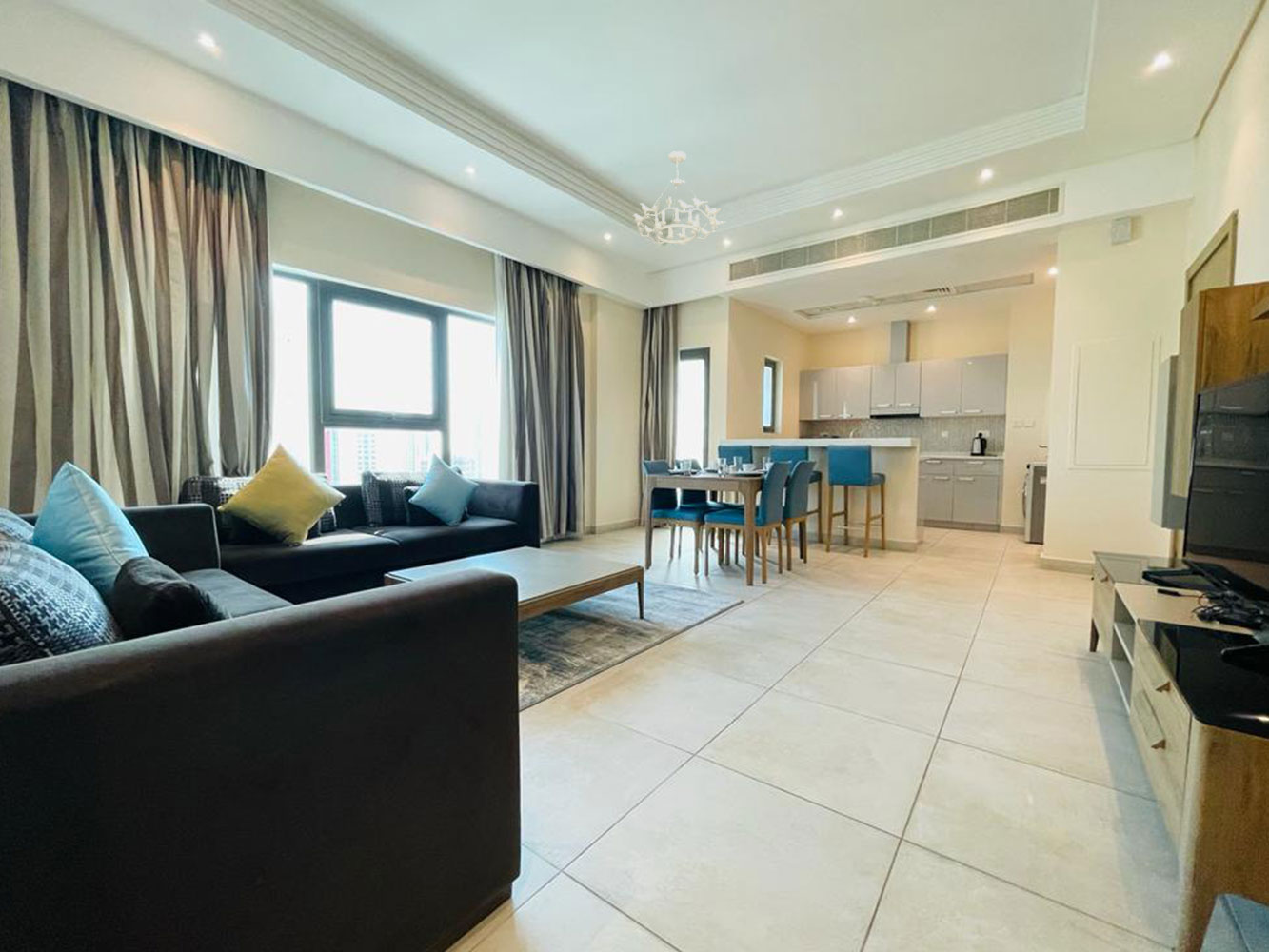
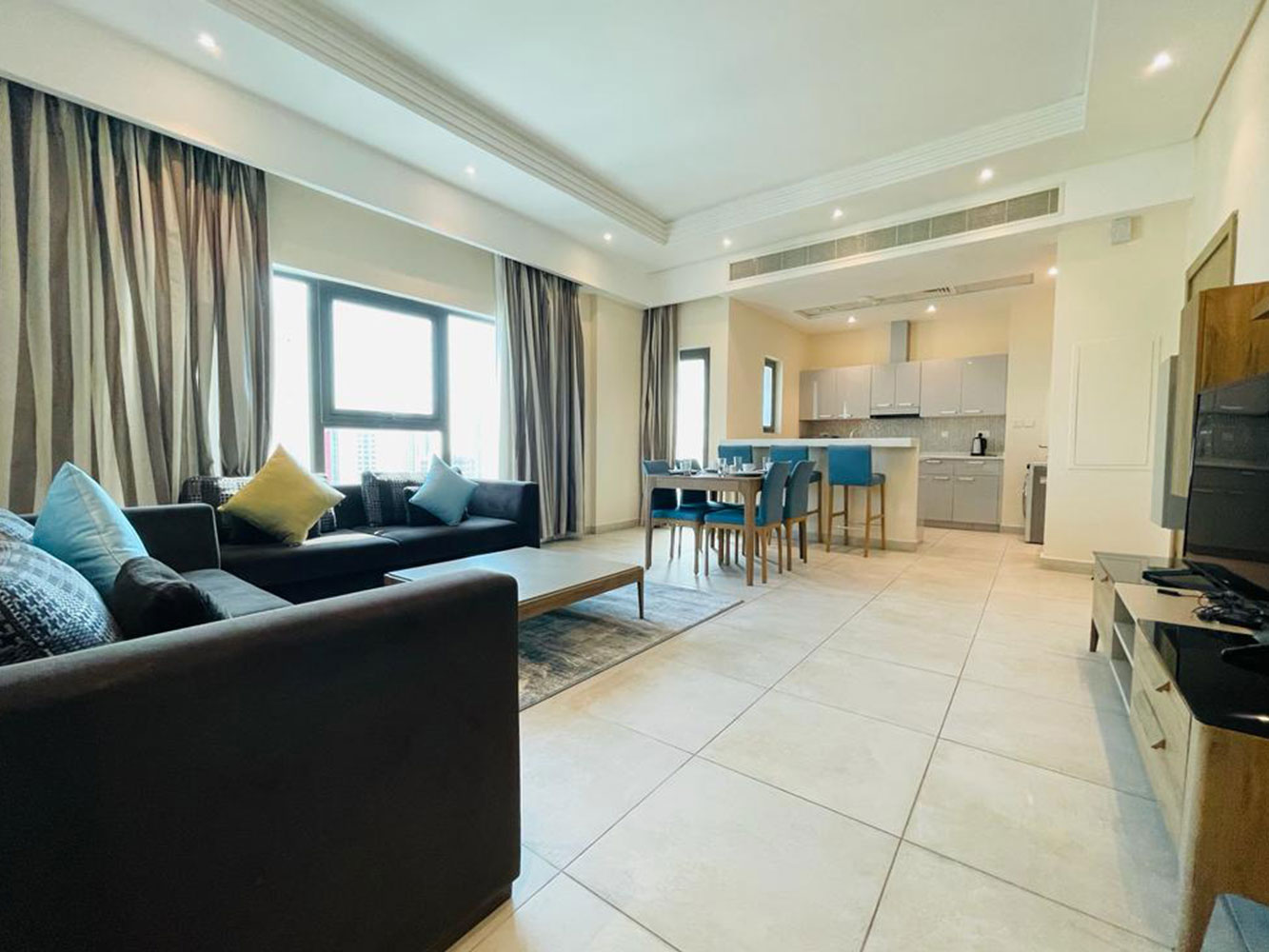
- chandelier [632,150,727,246]
